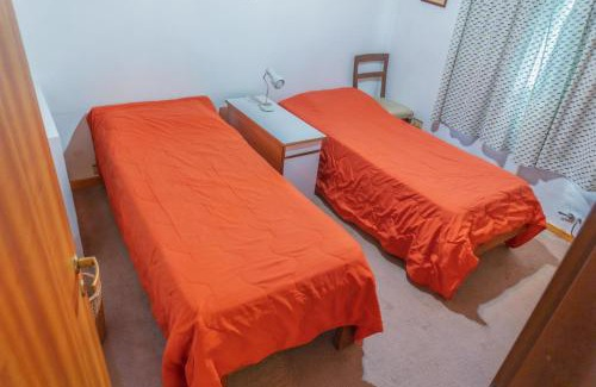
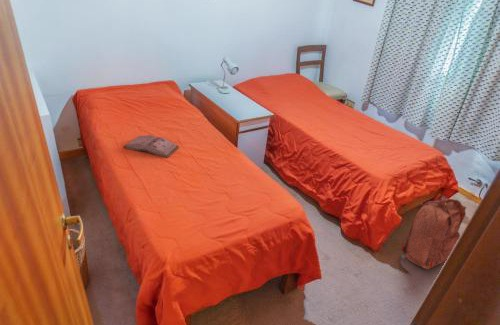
+ hardback book [122,134,180,159]
+ backpack [401,194,468,270]
